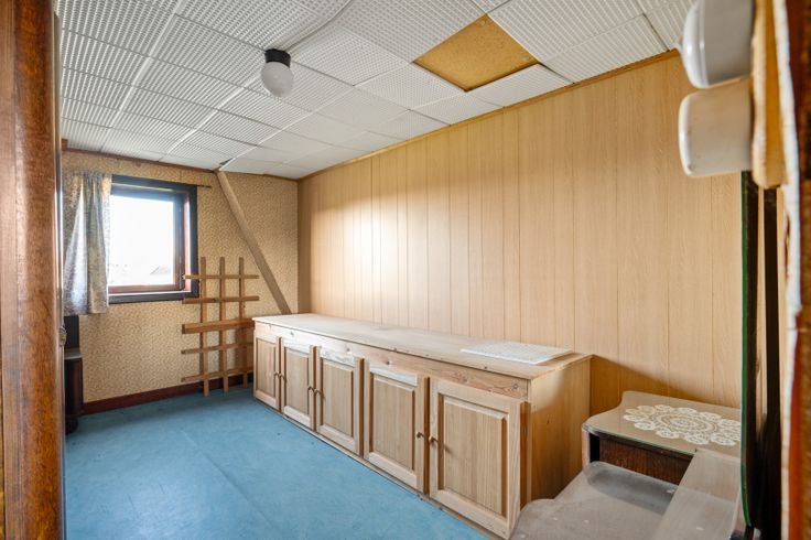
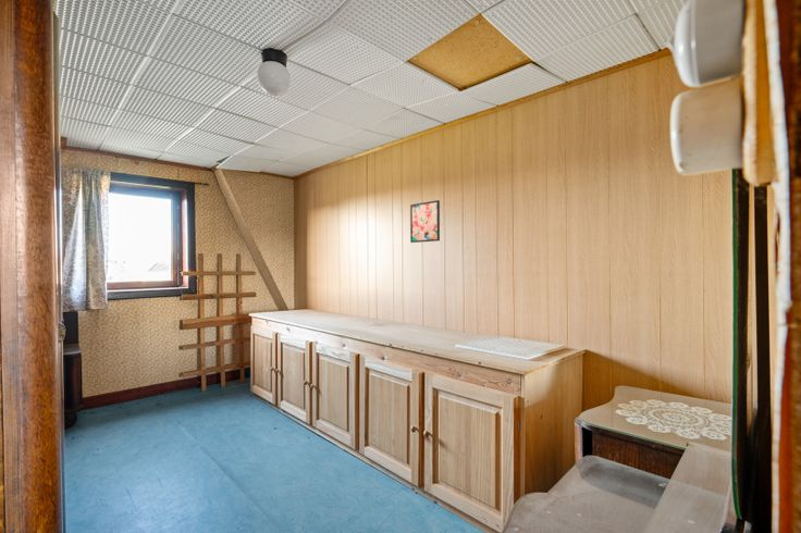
+ wall art [409,199,441,244]
